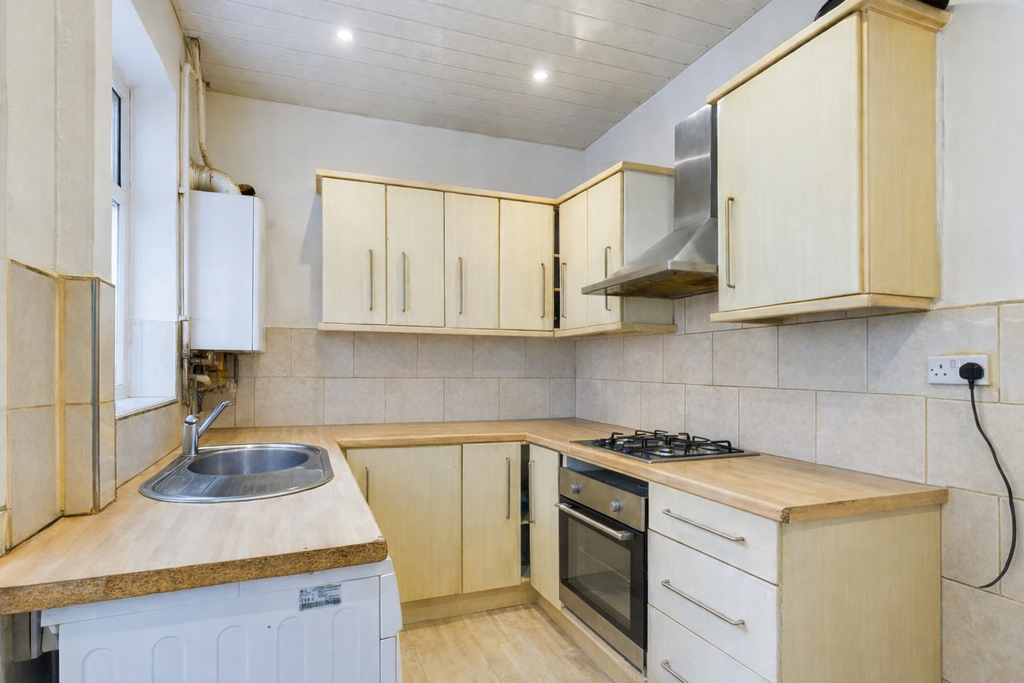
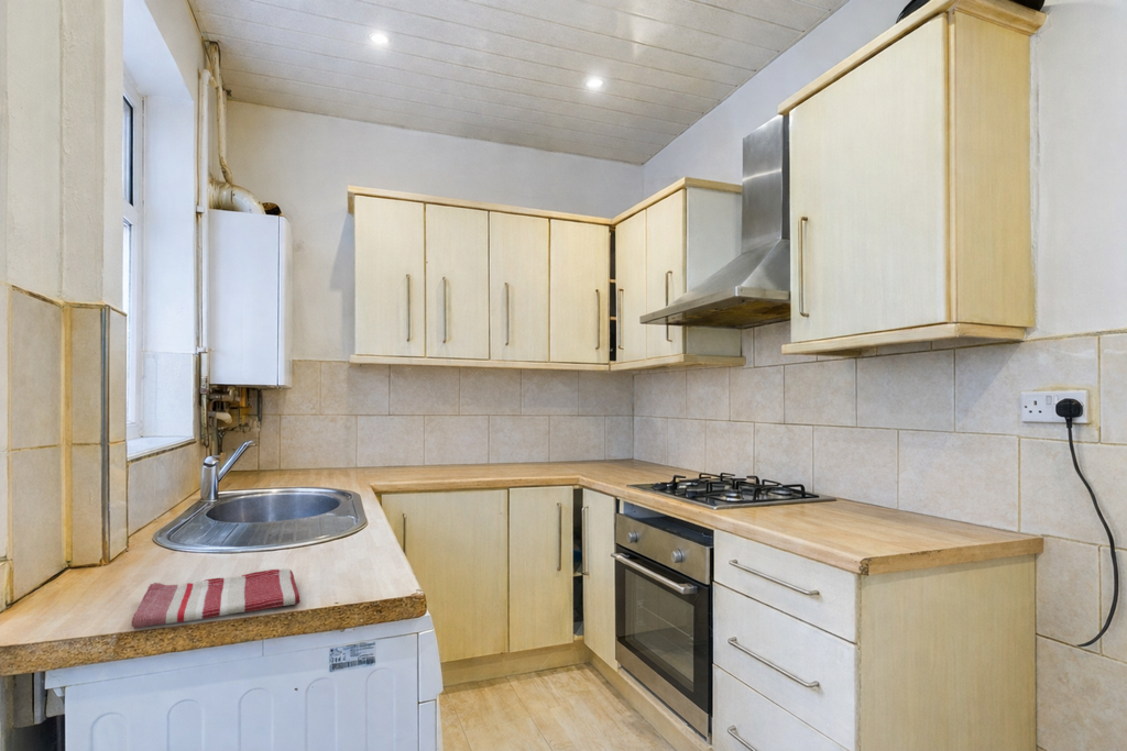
+ dish towel [131,567,302,630]
